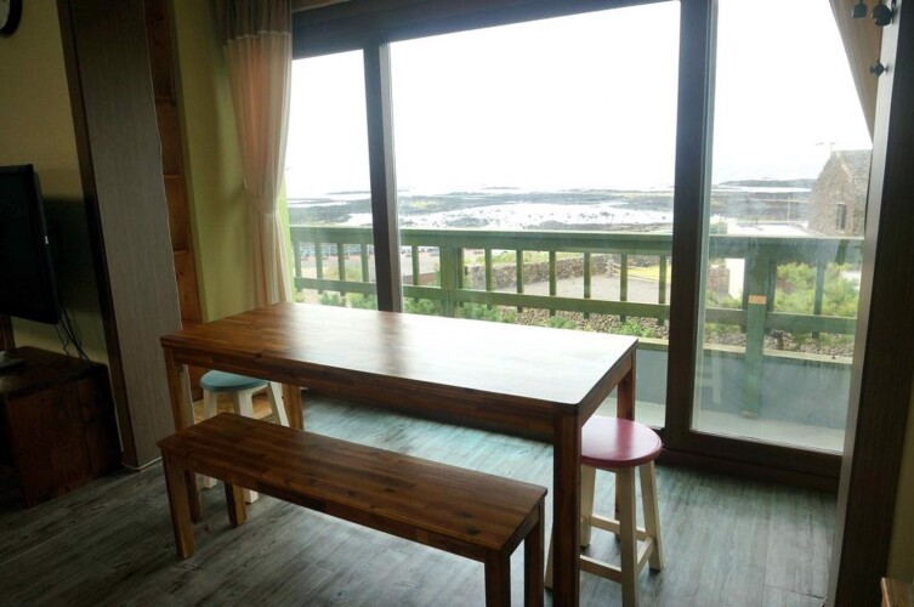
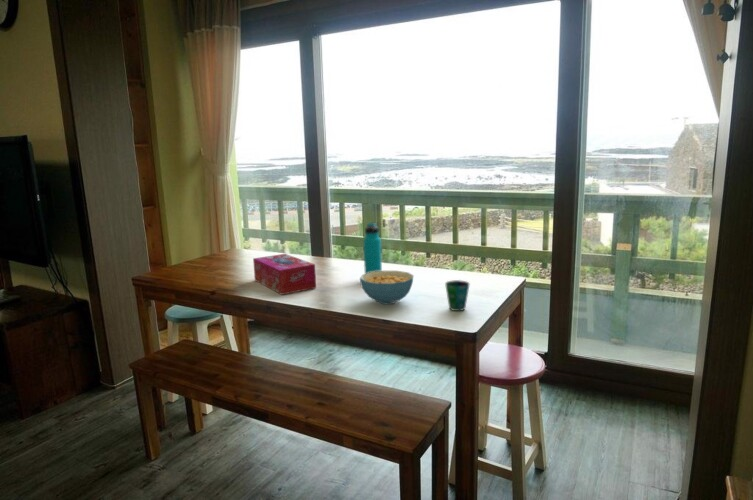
+ tissue box [252,253,317,296]
+ cereal bowl [359,270,415,305]
+ cup [444,279,471,312]
+ water bottle [363,222,383,274]
